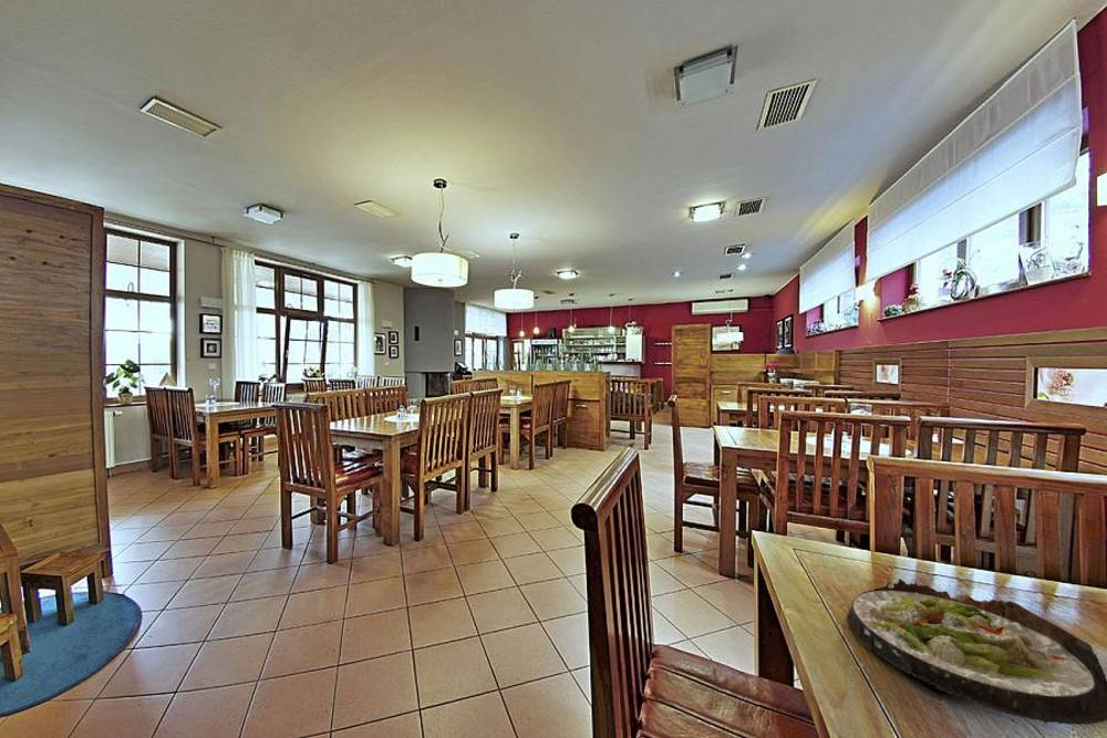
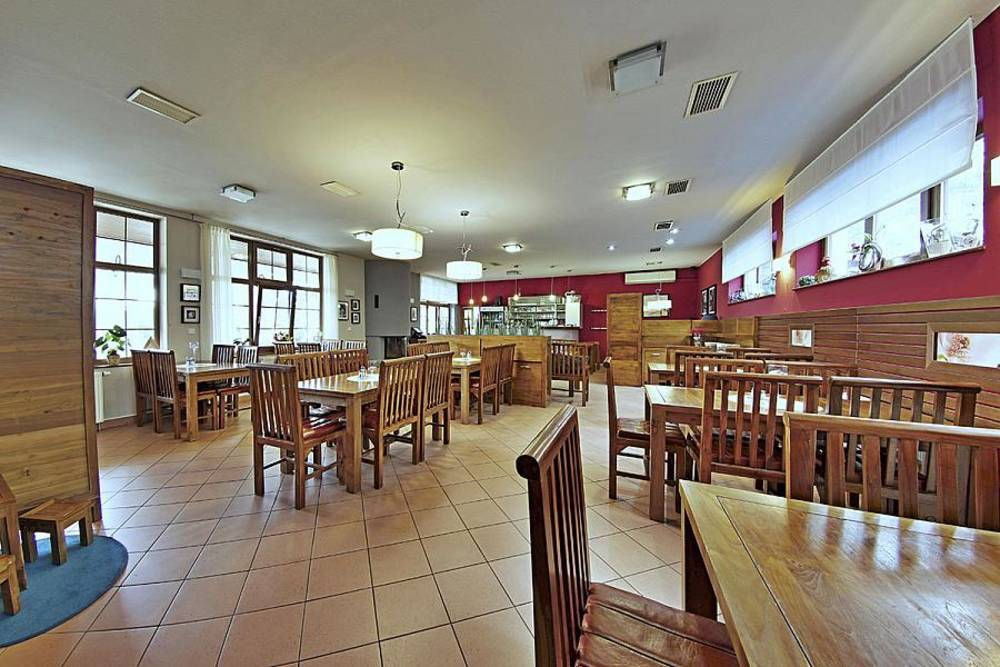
- salad plate [846,578,1107,726]
